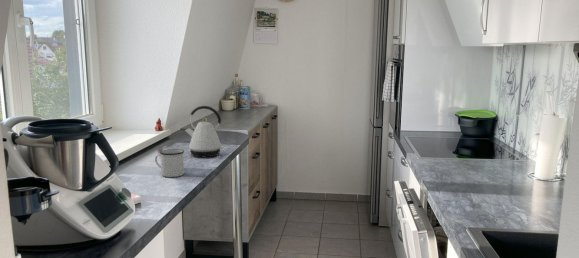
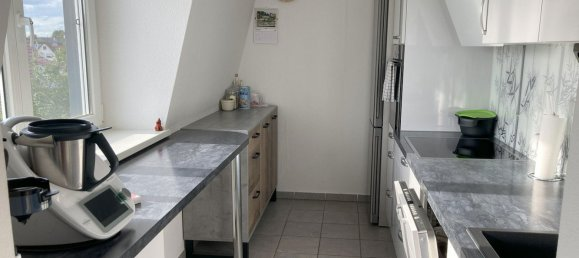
- kettle [184,105,225,158]
- mug [154,148,185,178]
